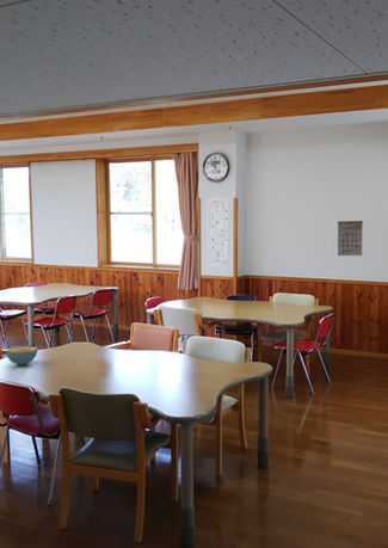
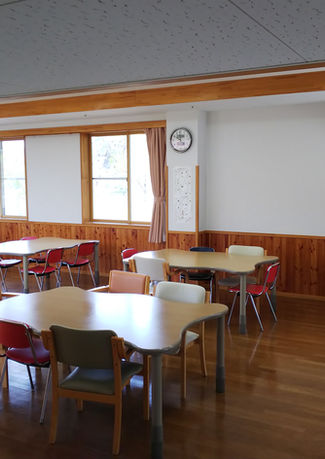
- calendar [337,216,364,257]
- cereal bowl [5,345,38,367]
